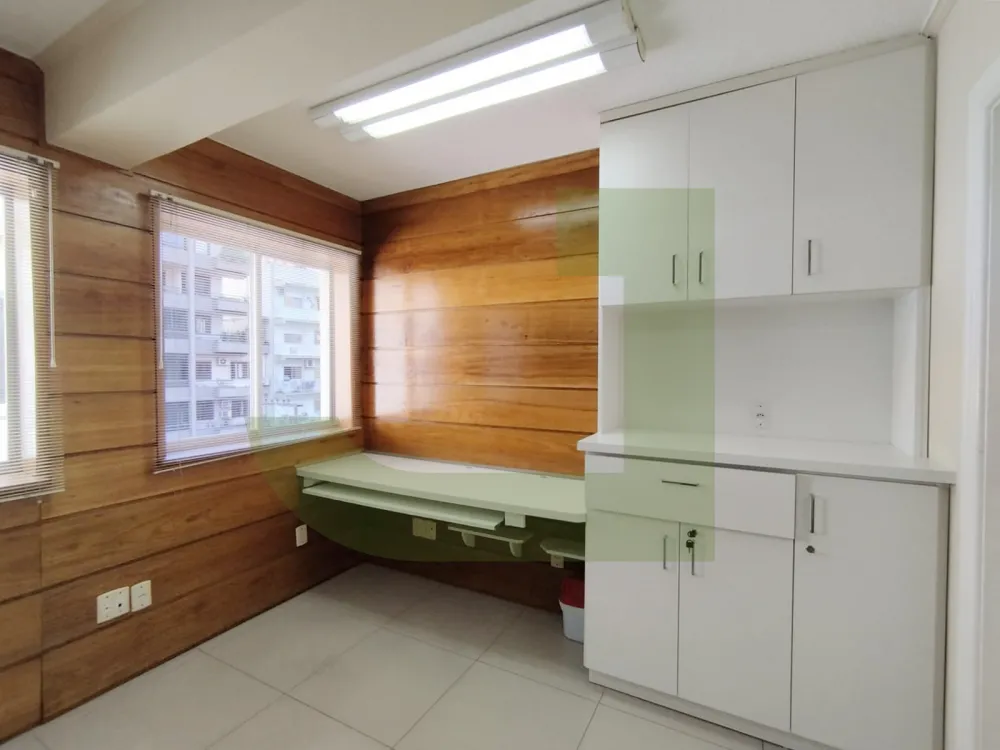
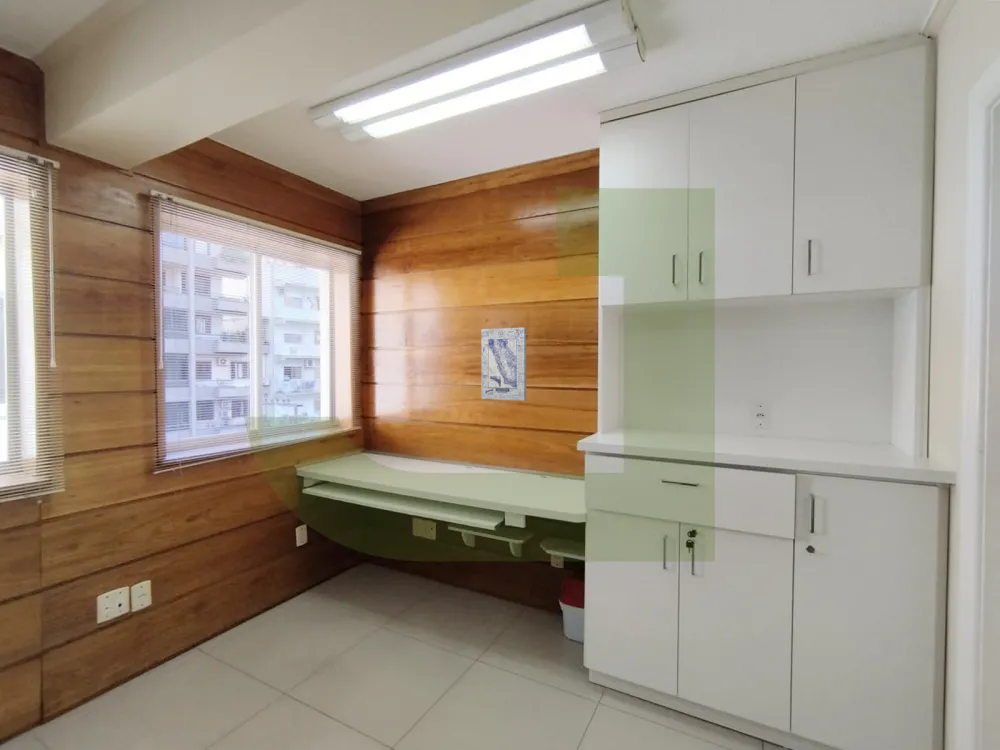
+ wall art [481,327,527,401]
